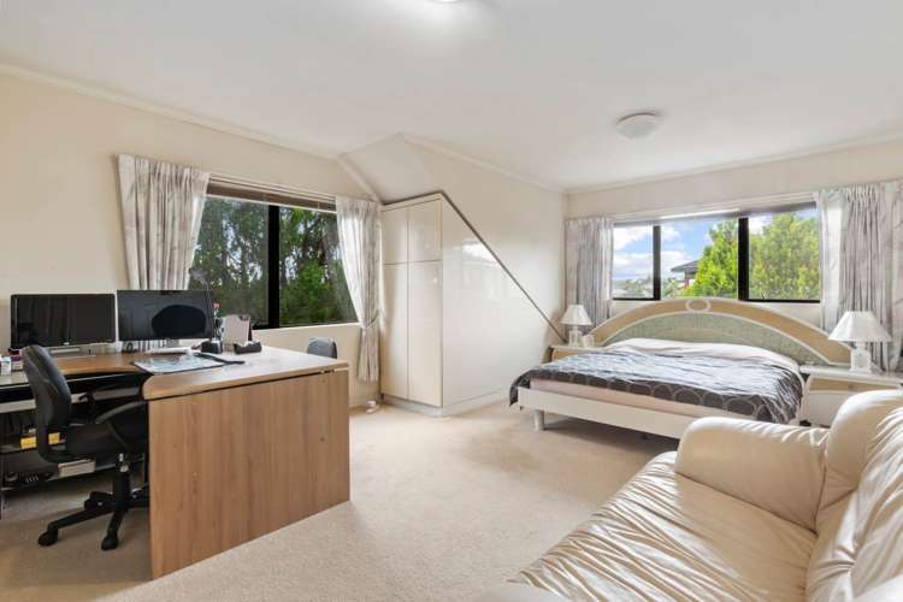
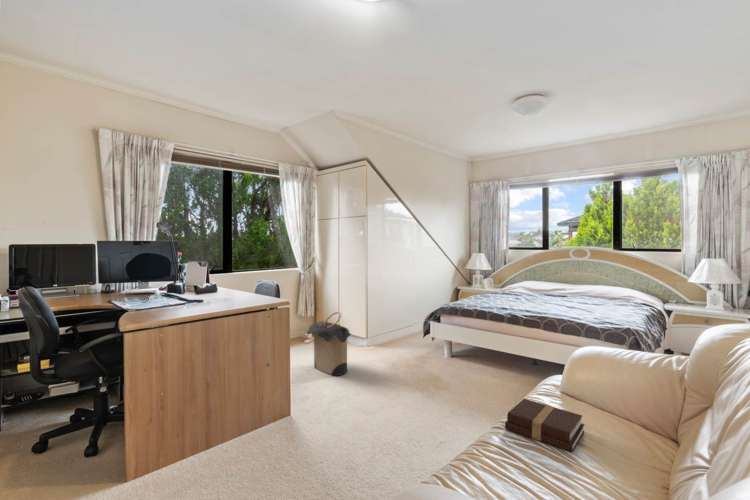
+ laundry hamper [306,311,352,377]
+ book [504,398,585,453]
